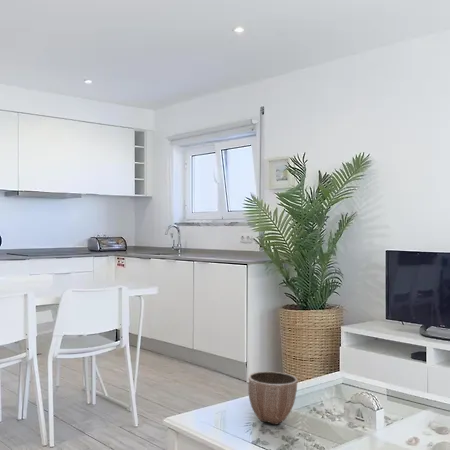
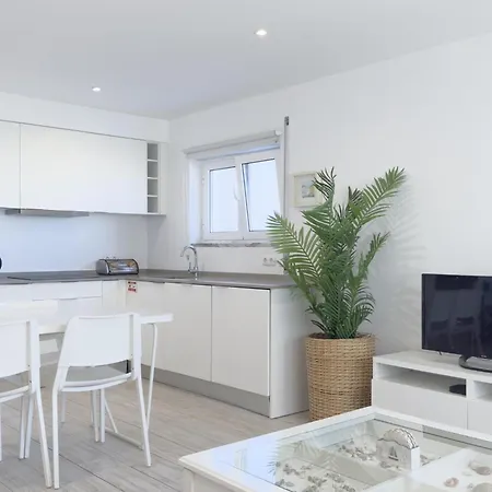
- decorative bowl [247,370,299,426]
